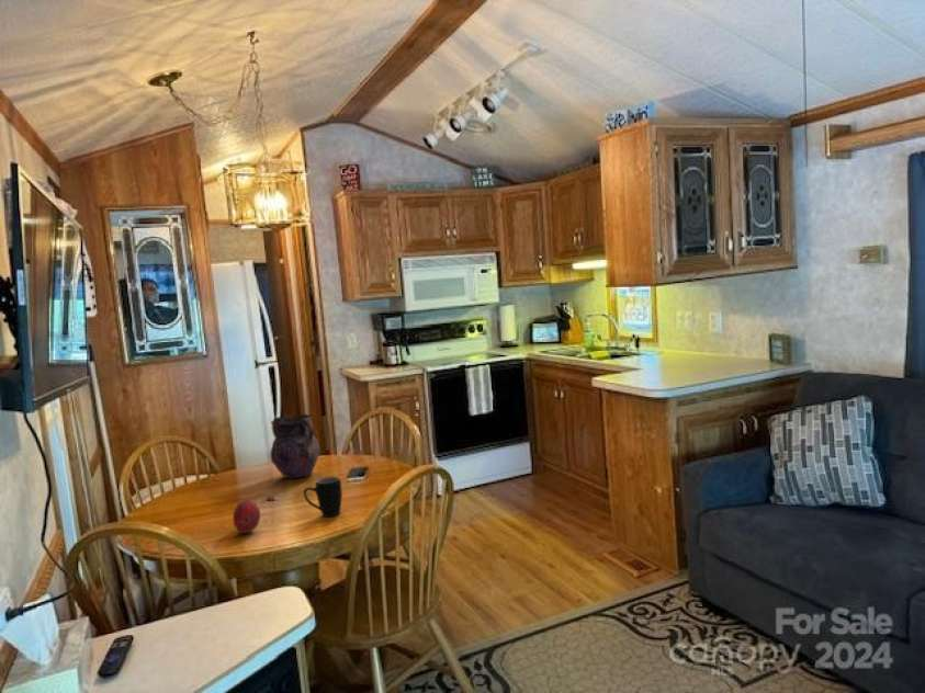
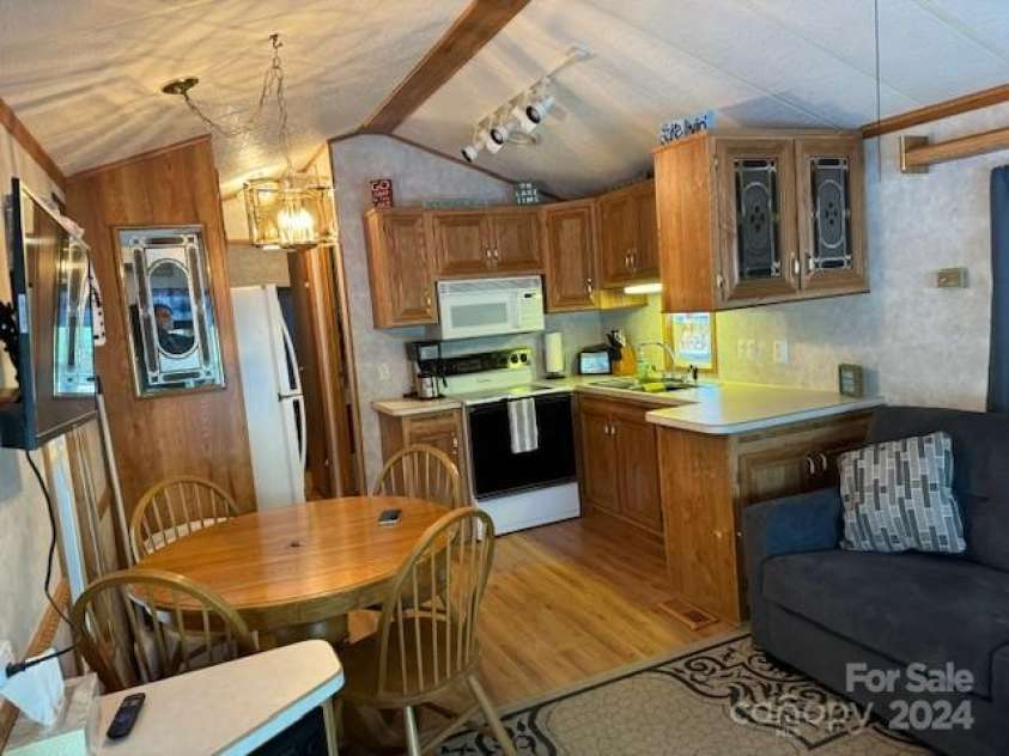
- vase [269,413,320,480]
- fruit [232,499,261,534]
- mug [303,476,343,519]
